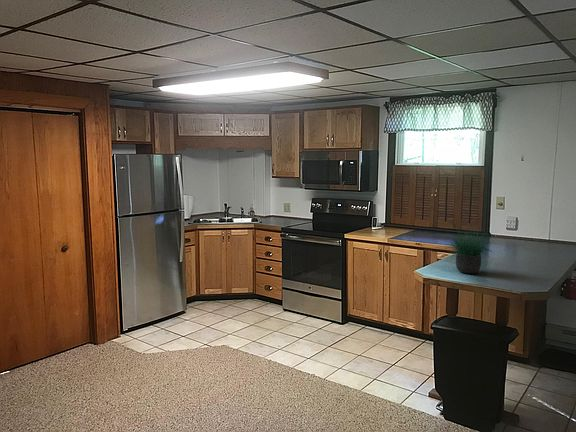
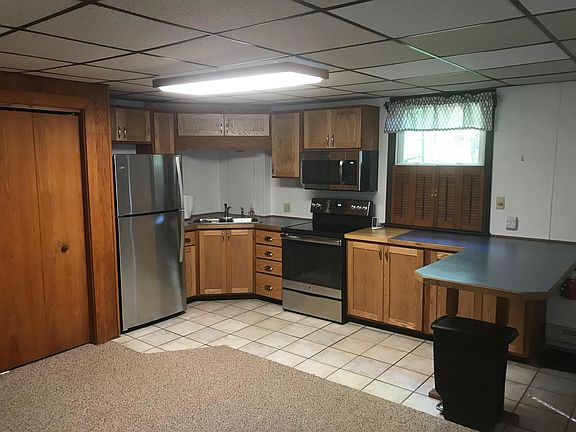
- potted plant [444,226,496,275]
